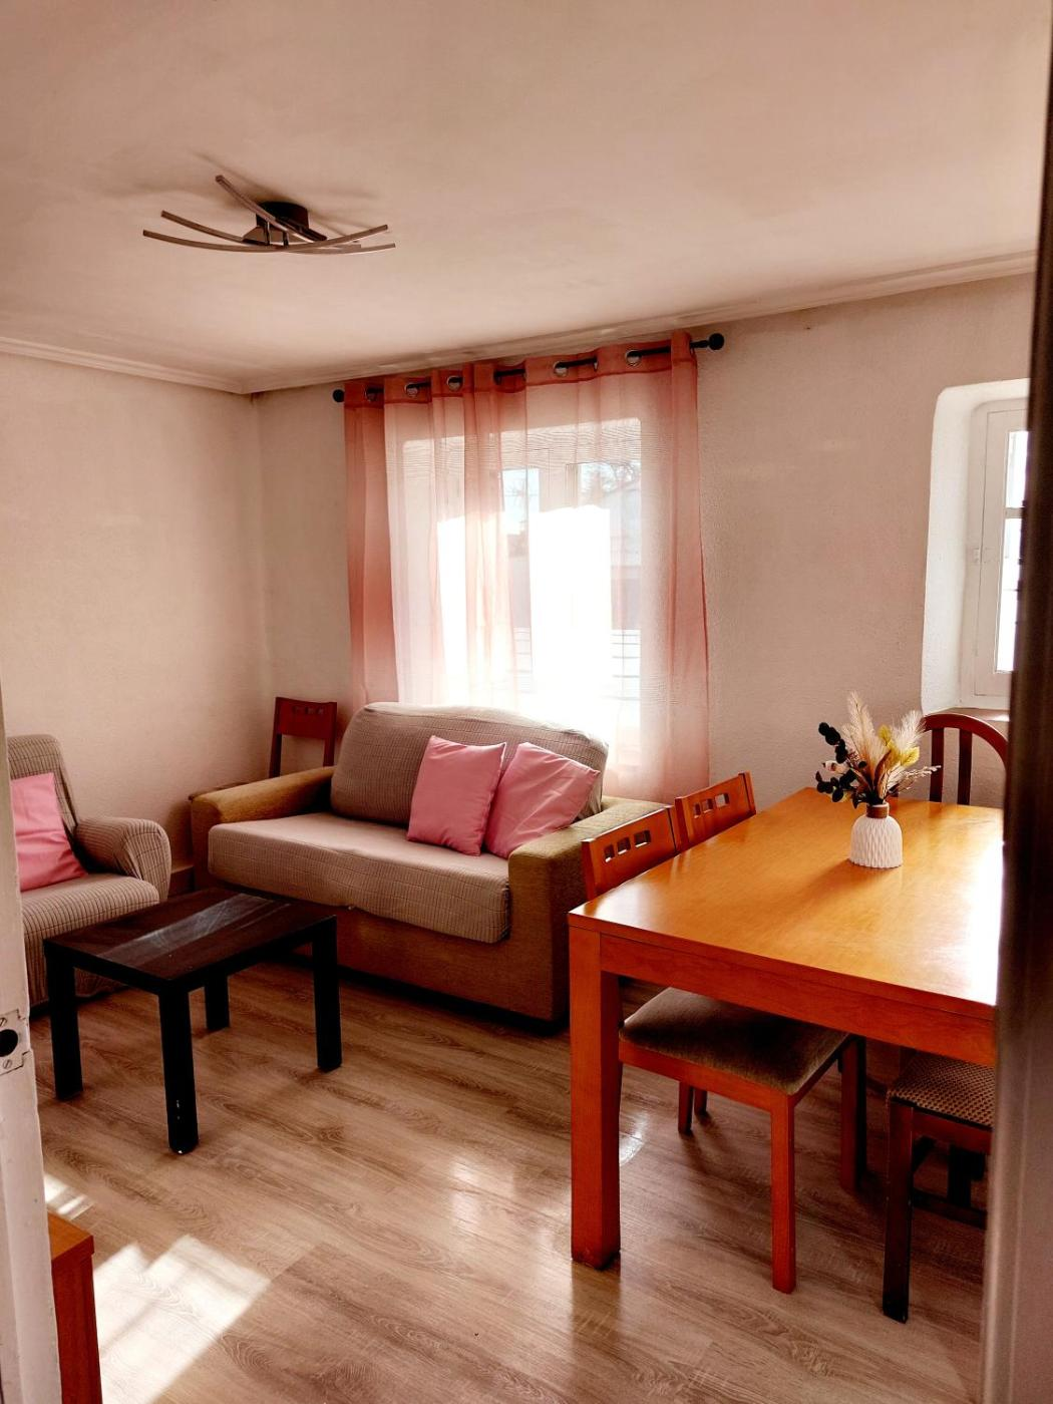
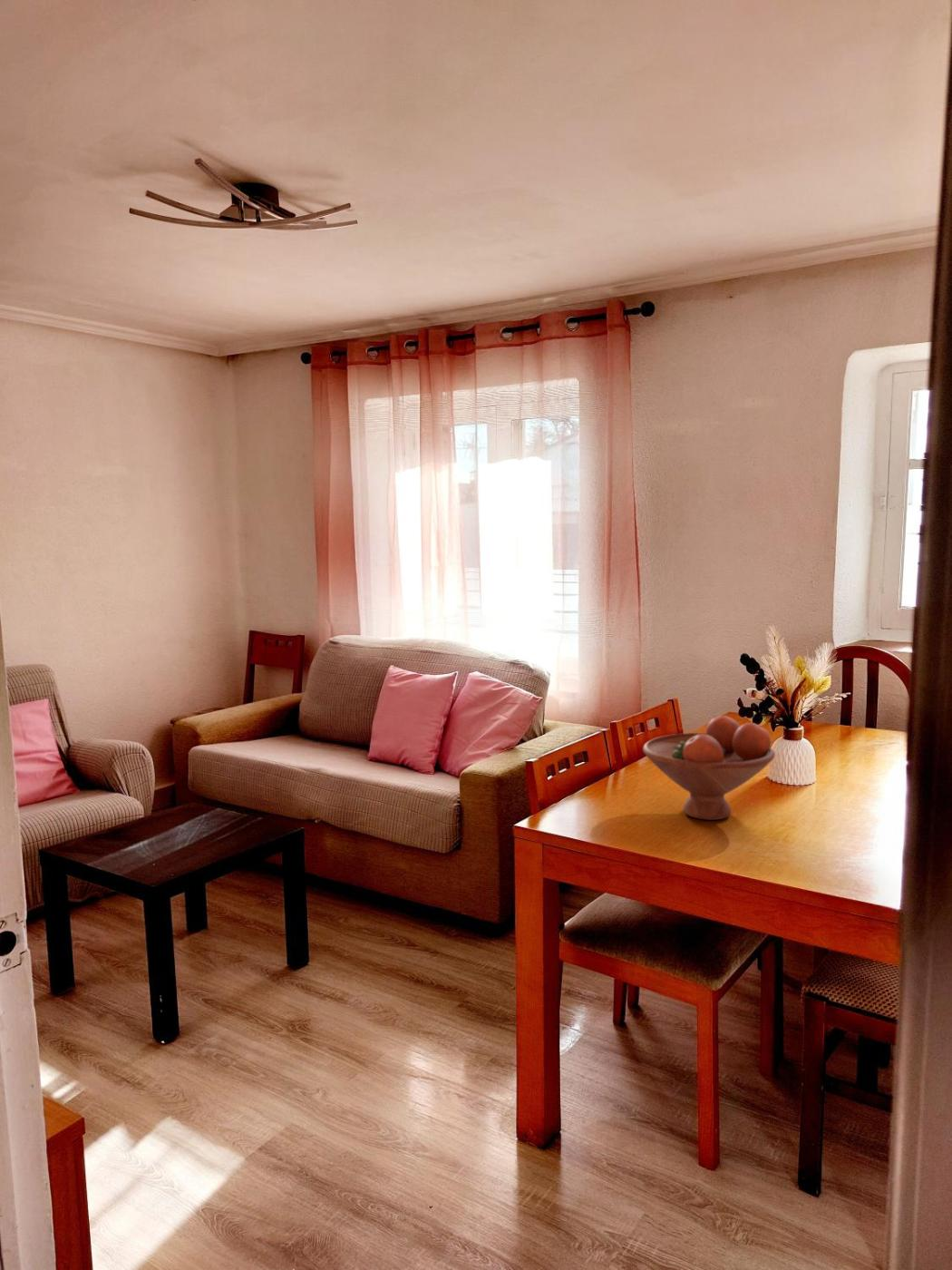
+ fruit bowl [642,715,776,821]
